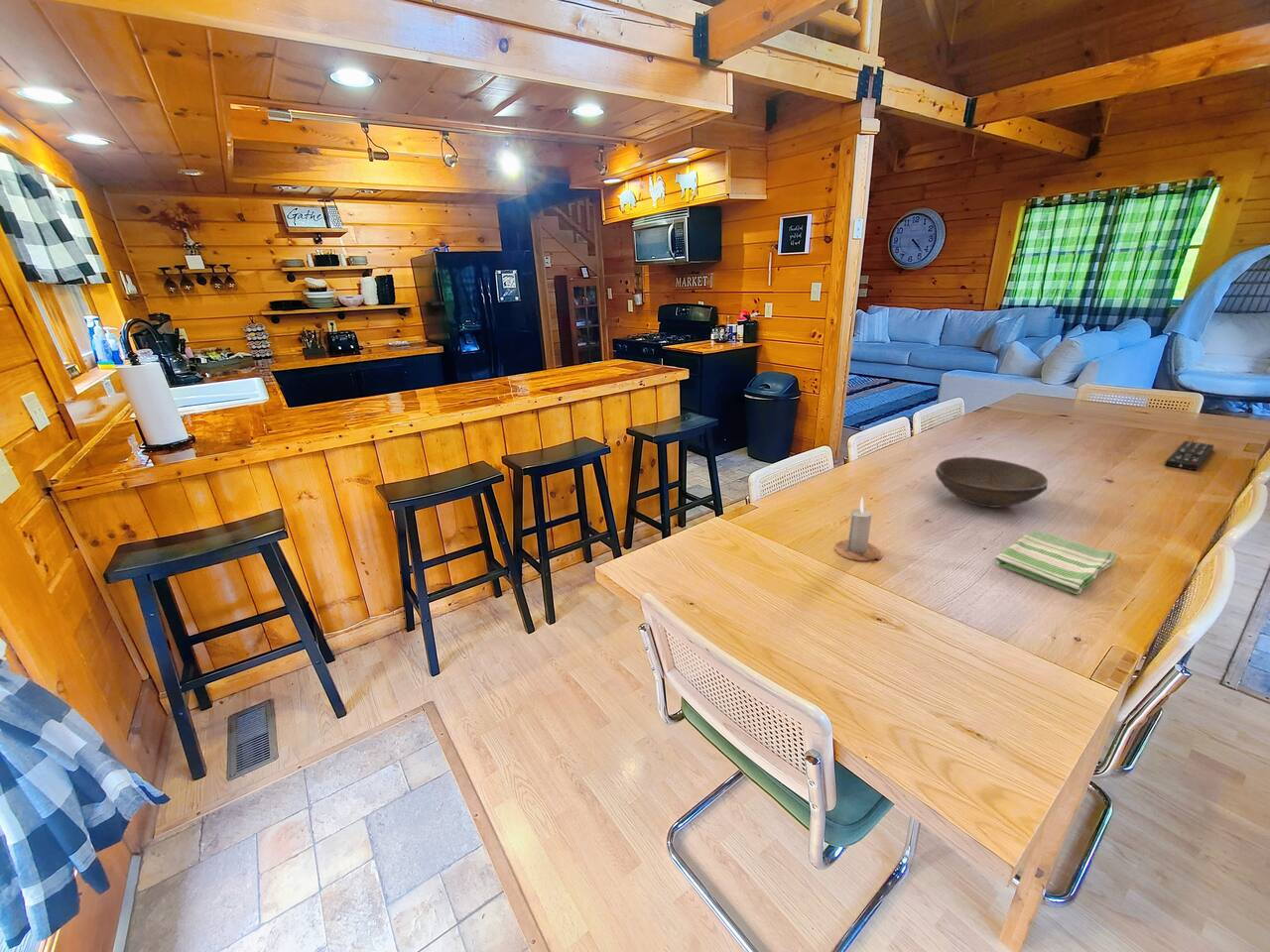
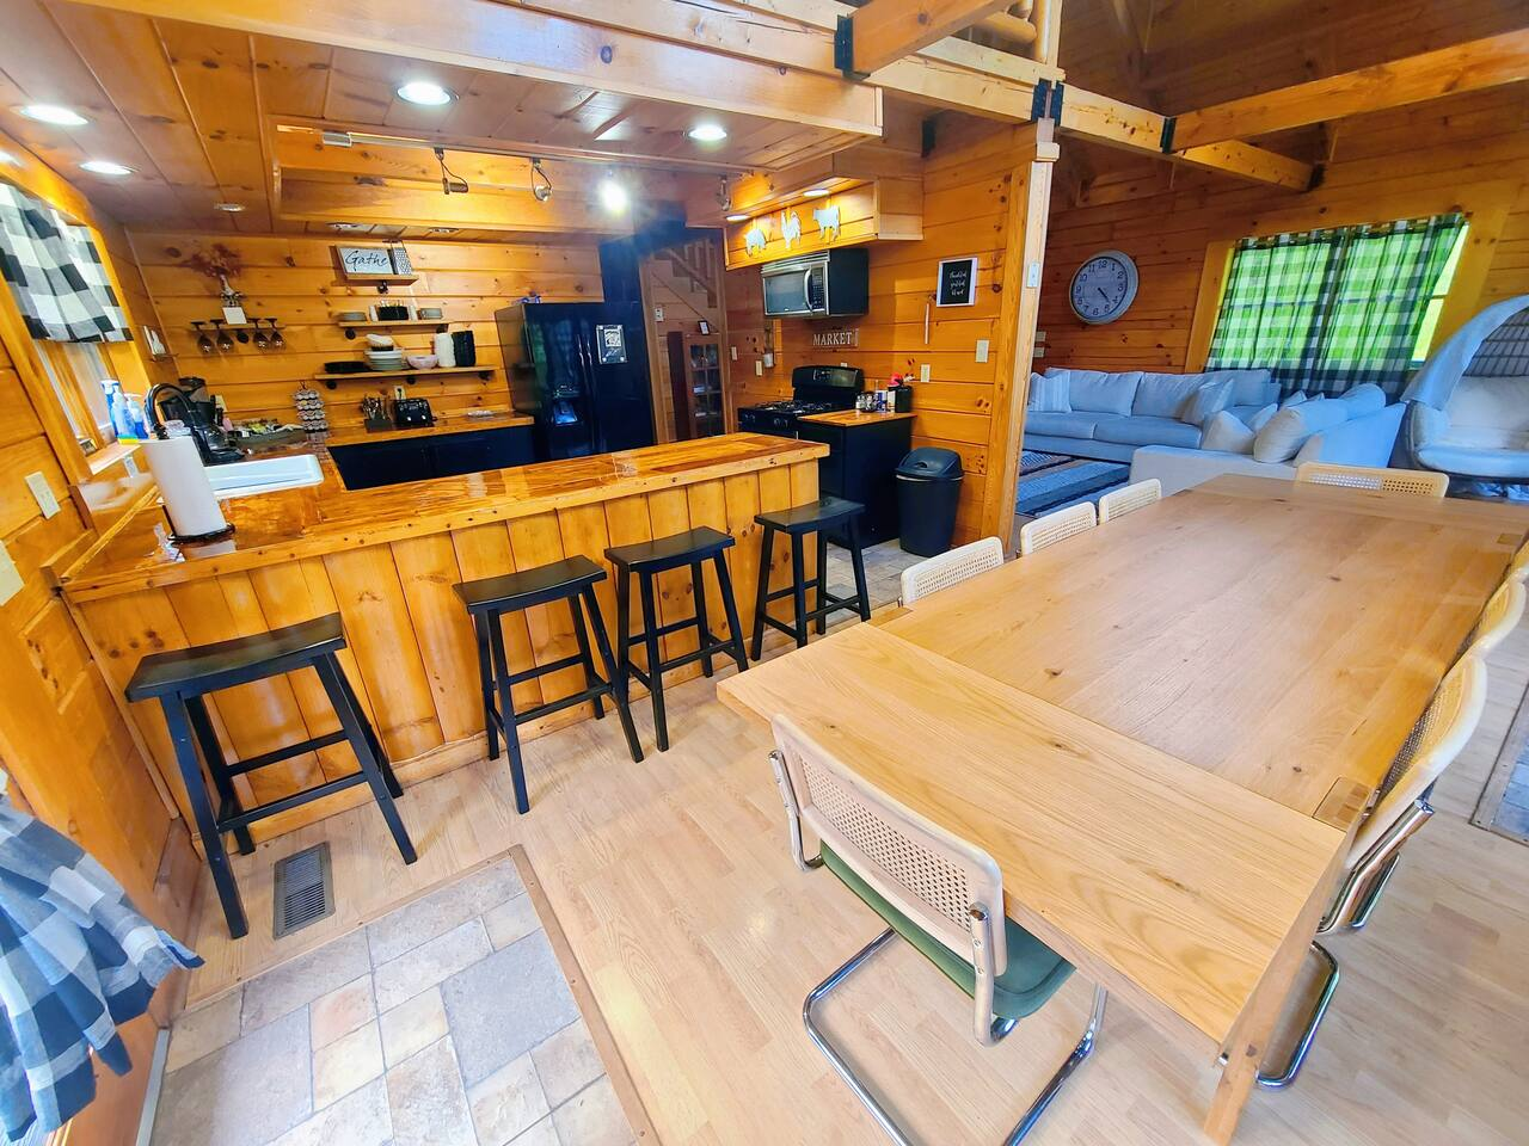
- dish towel [993,530,1118,596]
- bowl [935,456,1049,509]
- remote control [1164,440,1215,472]
- candle [833,496,881,562]
